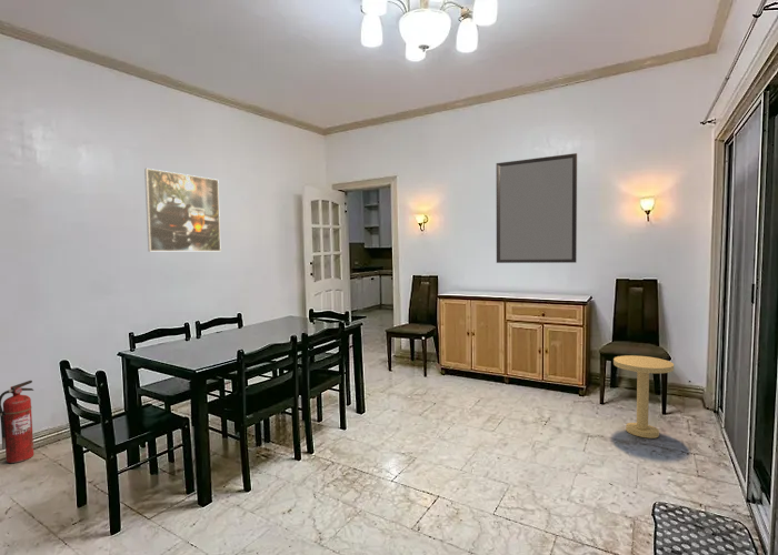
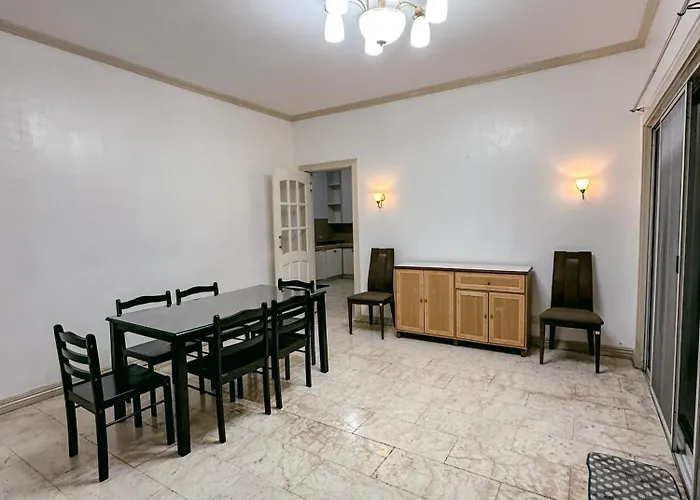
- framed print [143,168,222,252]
- side table [612,354,675,440]
- fire extinguisher [0,380,34,464]
- home mirror [496,152,578,264]
